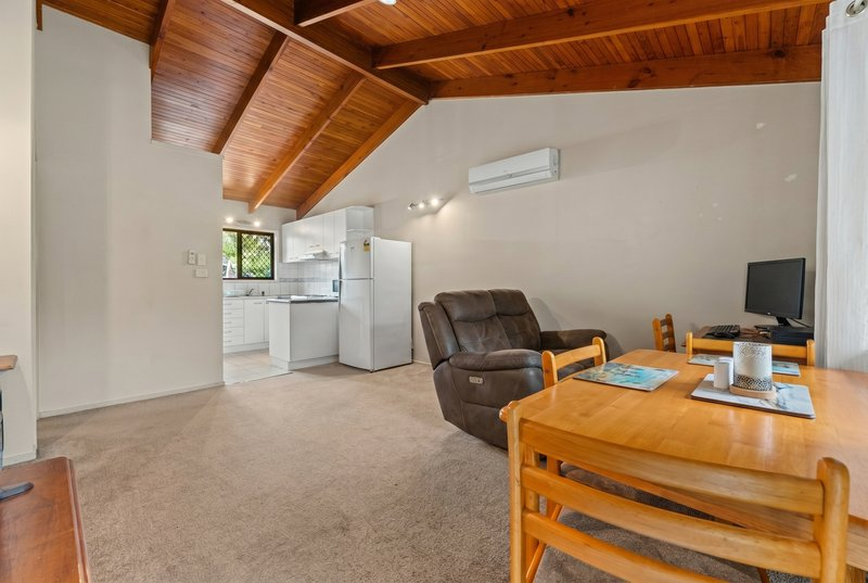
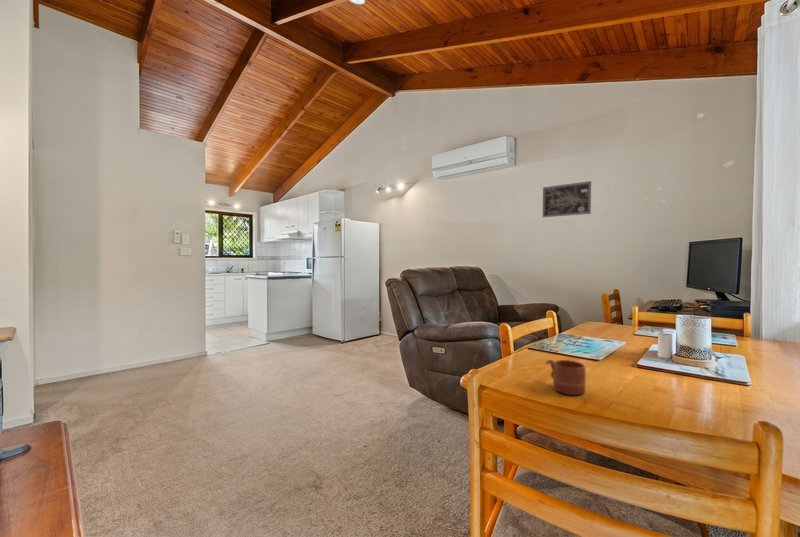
+ wall art [542,180,592,218]
+ mug [545,359,587,396]
